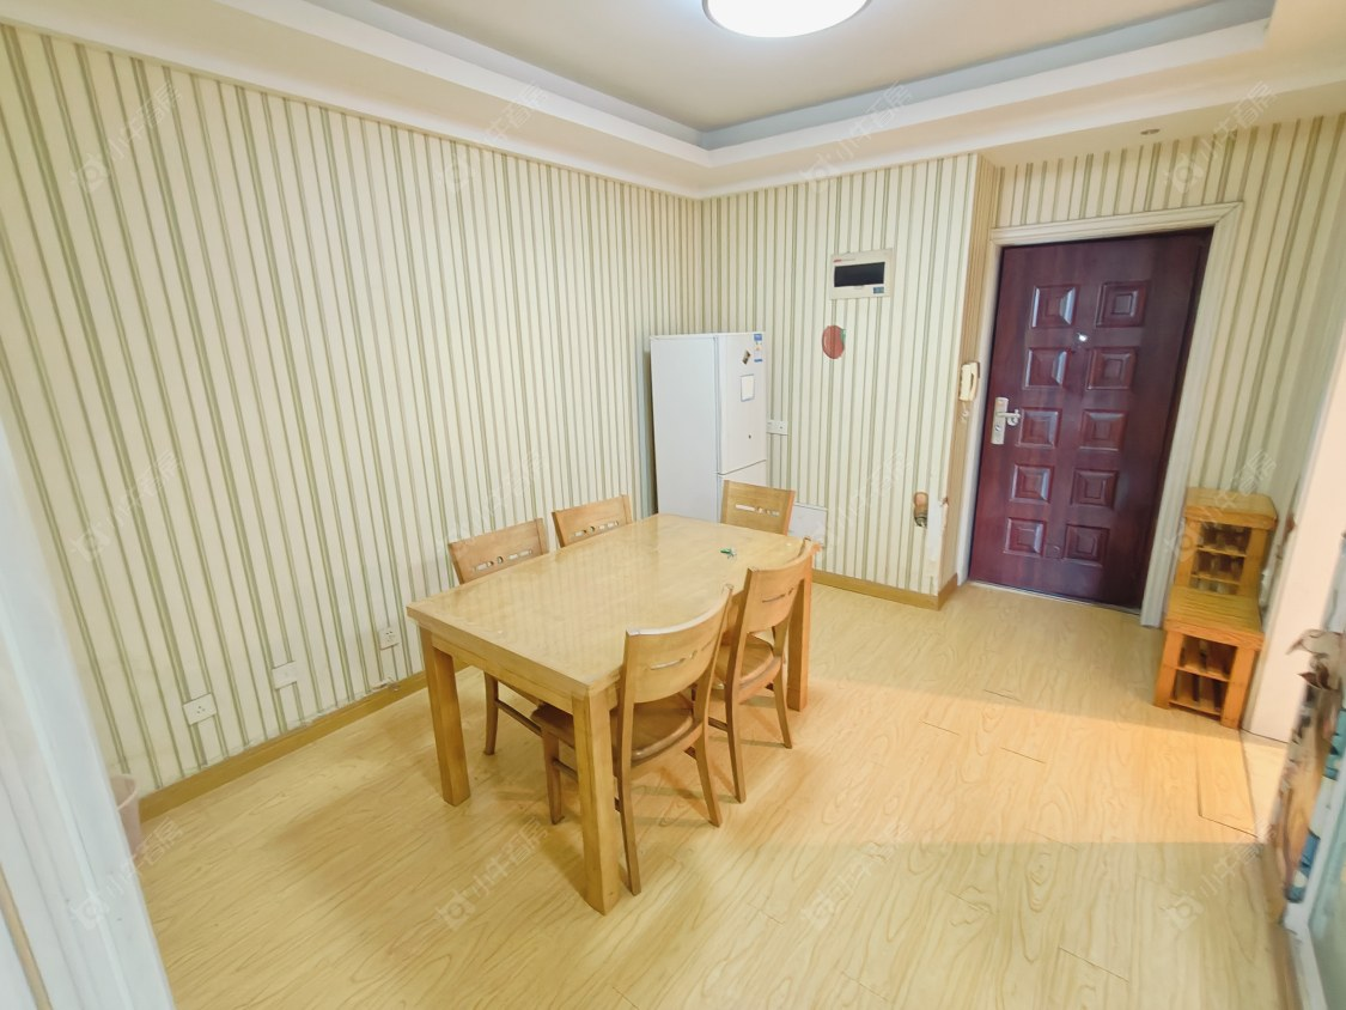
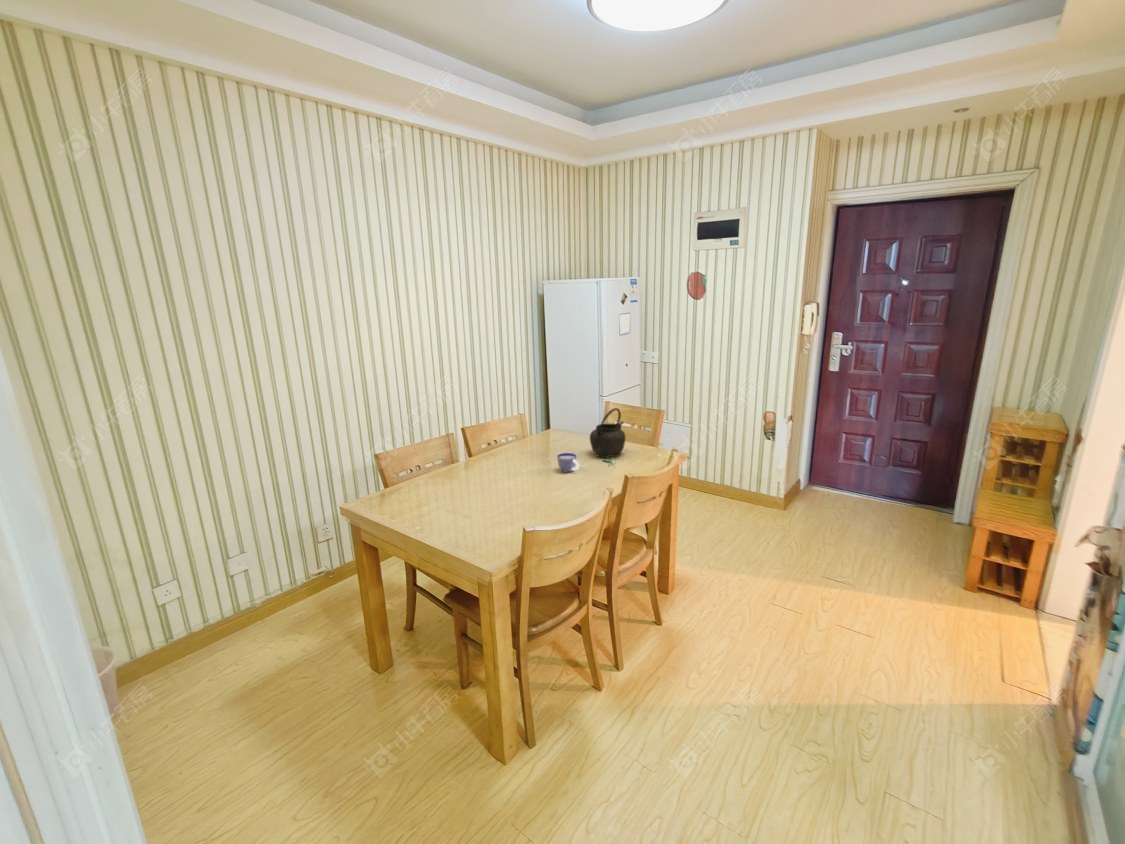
+ cup [556,452,580,473]
+ kettle [589,407,627,459]
